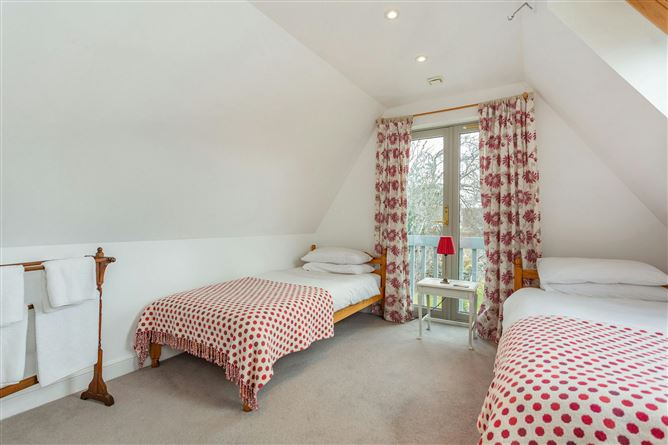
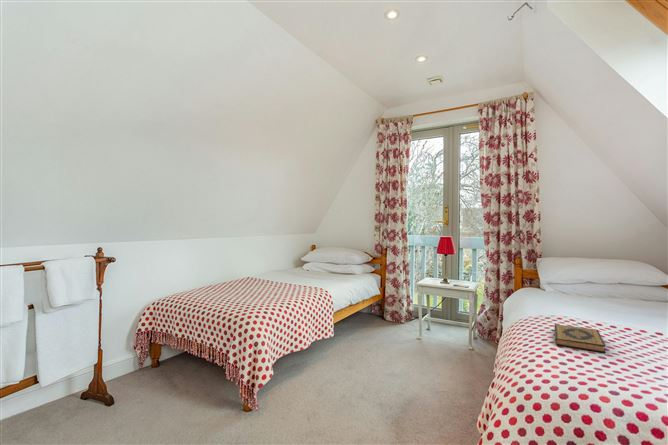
+ hardback book [554,323,607,354]
